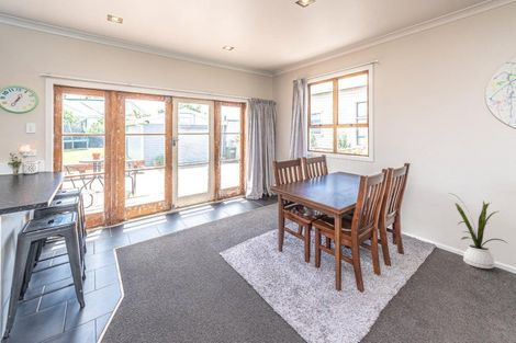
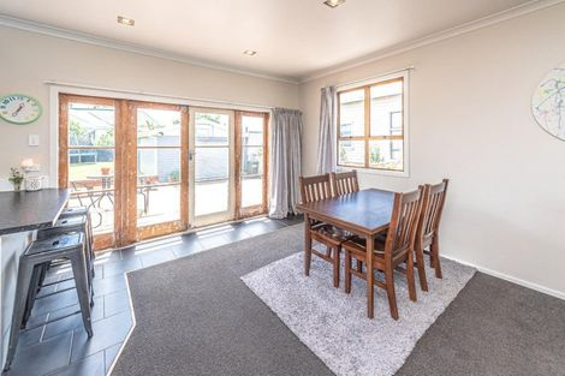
- house plant [448,192,508,270]
